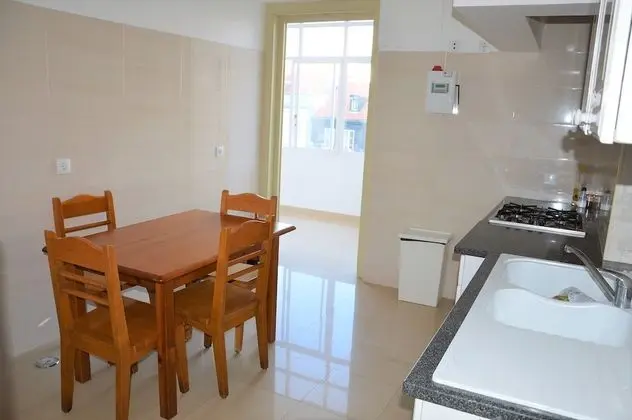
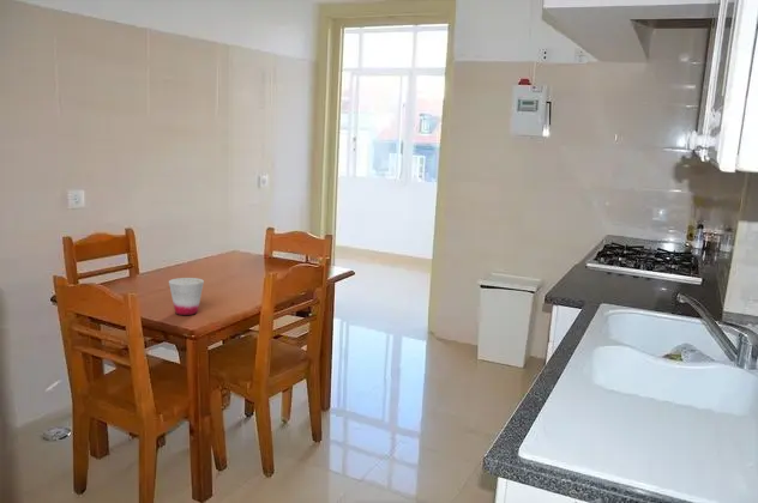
+ cup [168,277,205,316]
